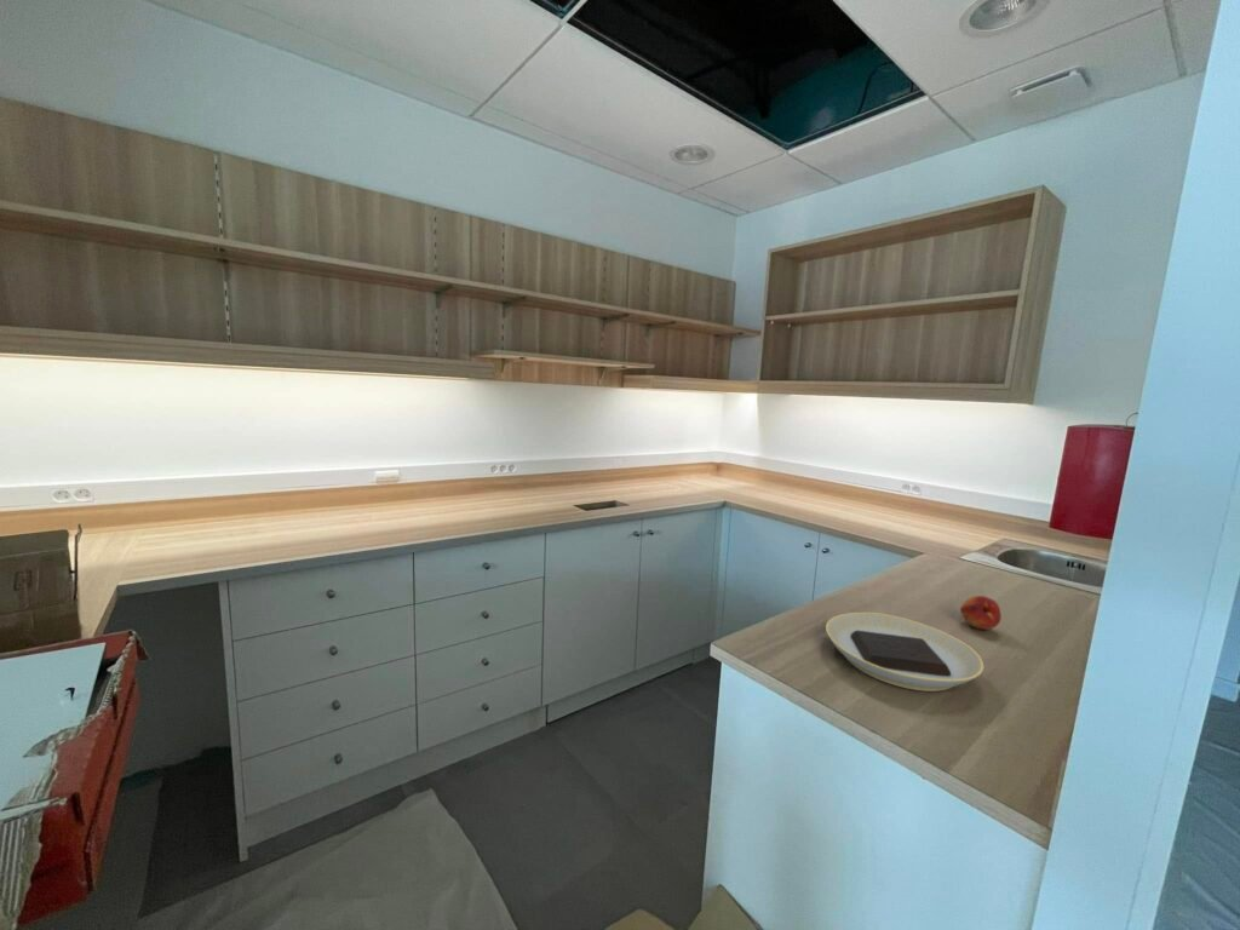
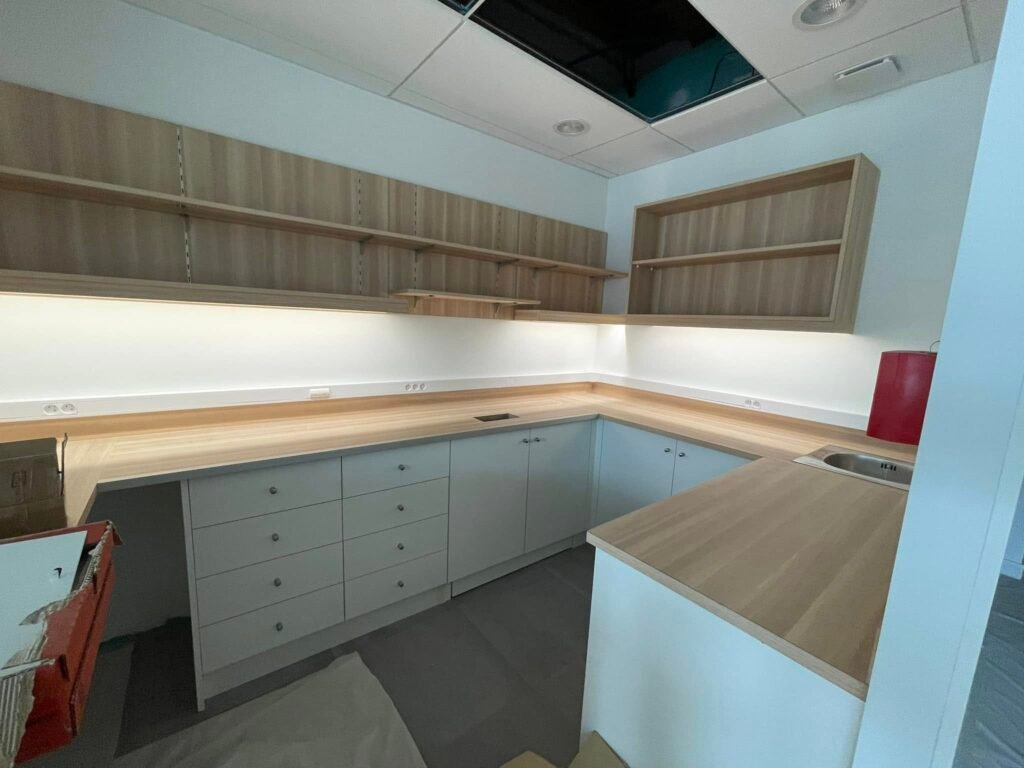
- fruit [959,595,1003,631]
- plate [825,612,984,693]
